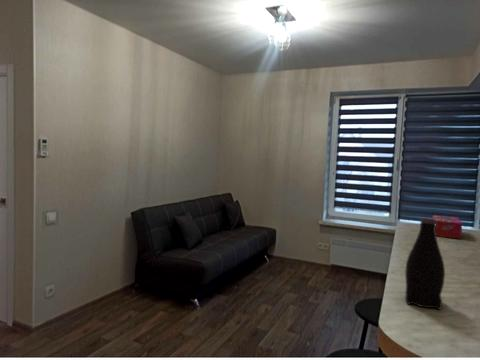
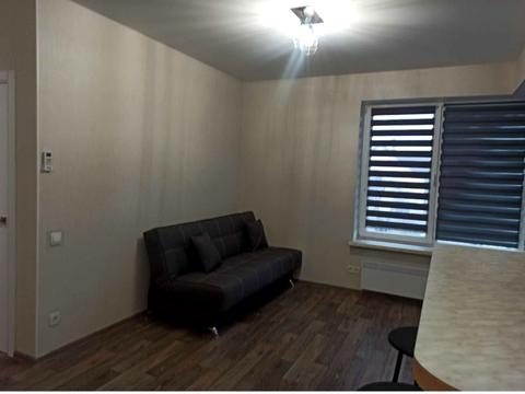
- bottle [404,217,446,311]
- tissue box [432,214,463,240]
